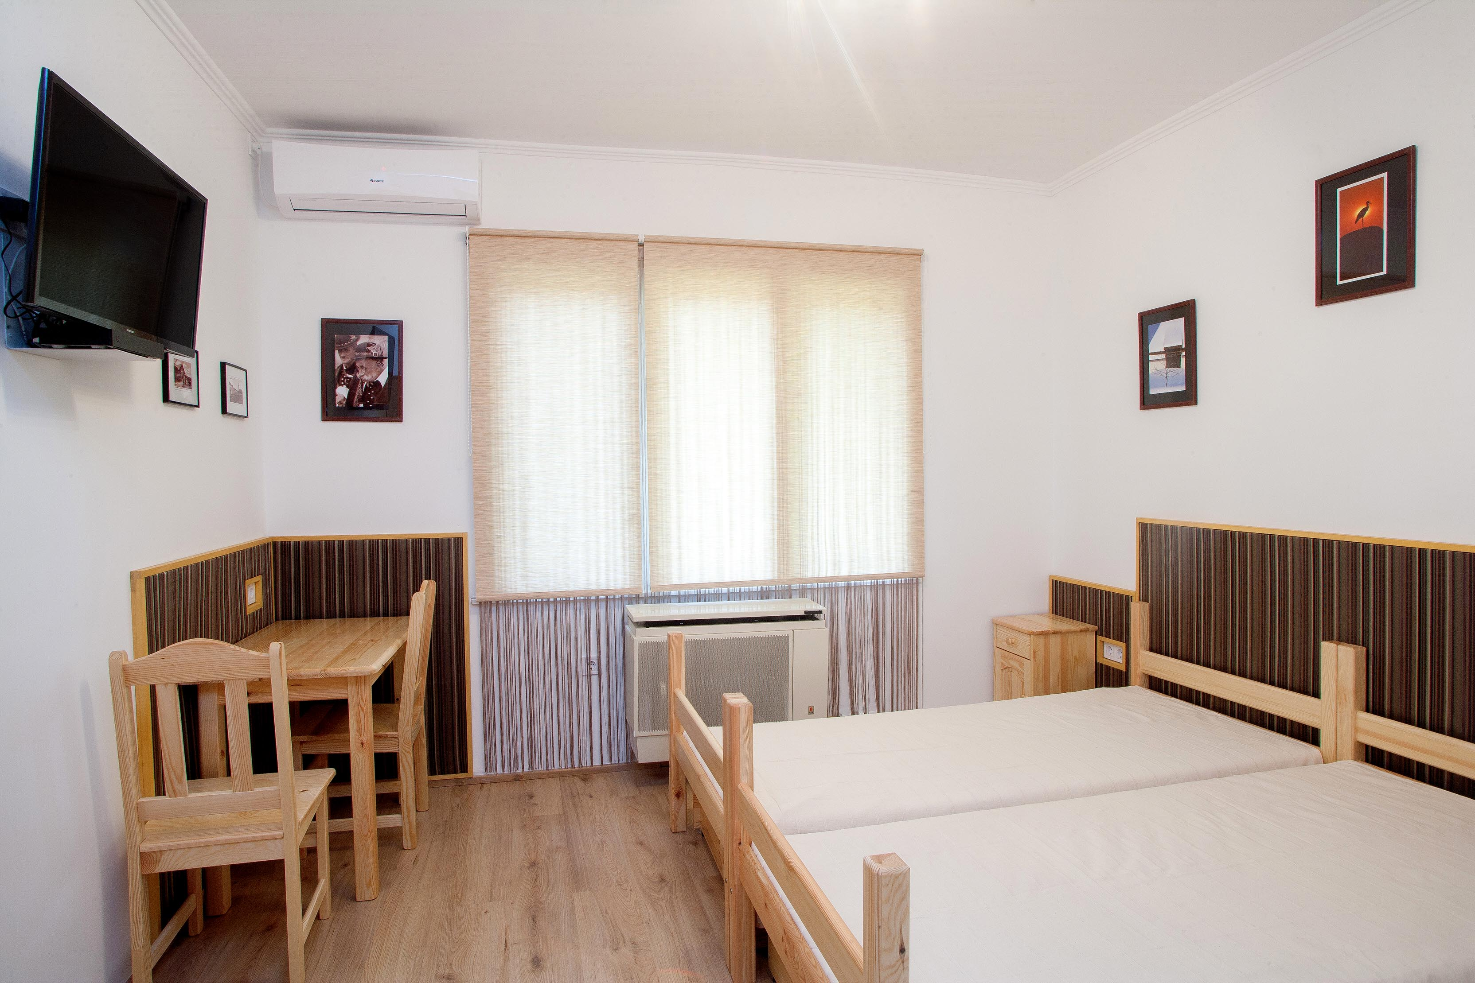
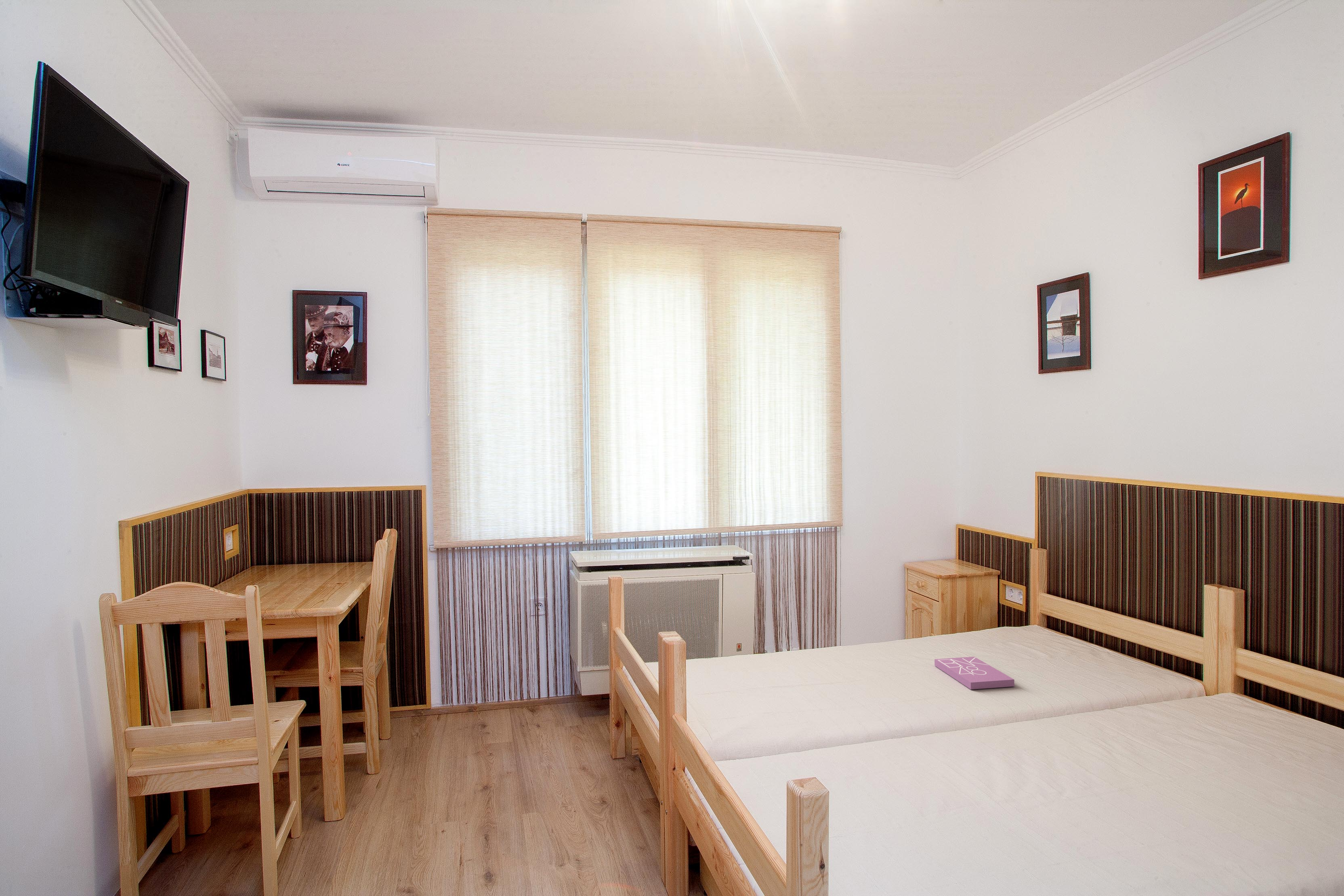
+ book [934,656,1015,690]
